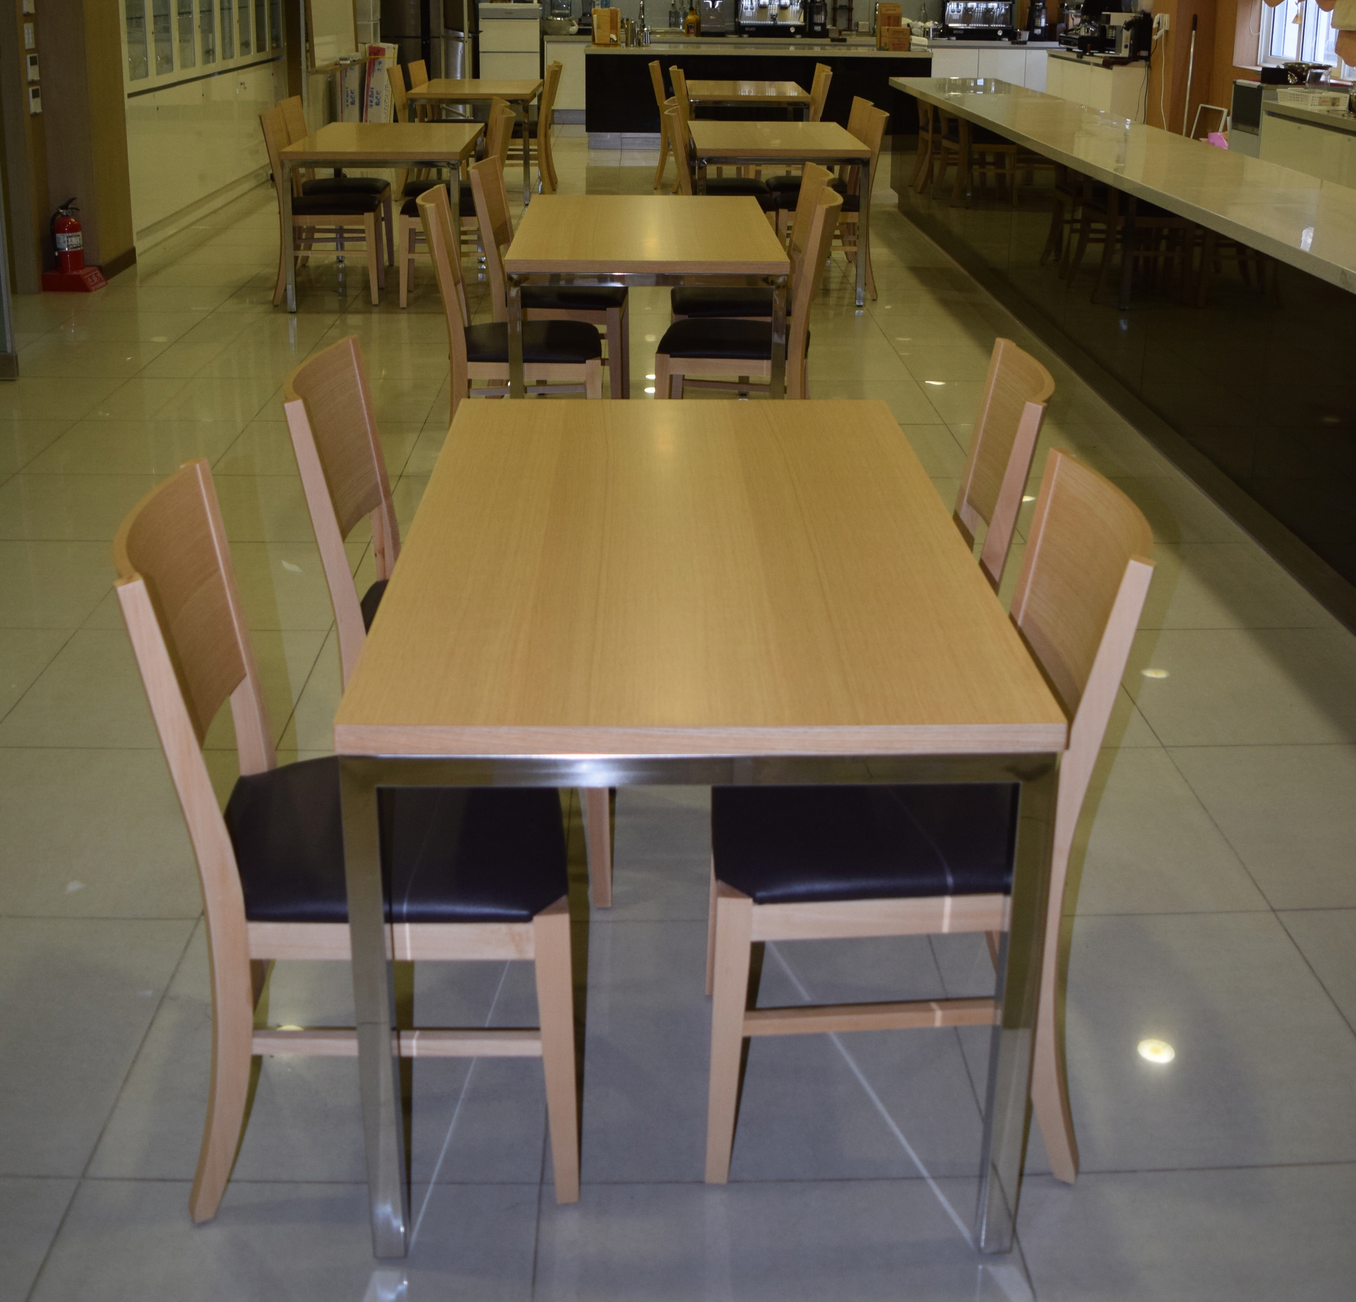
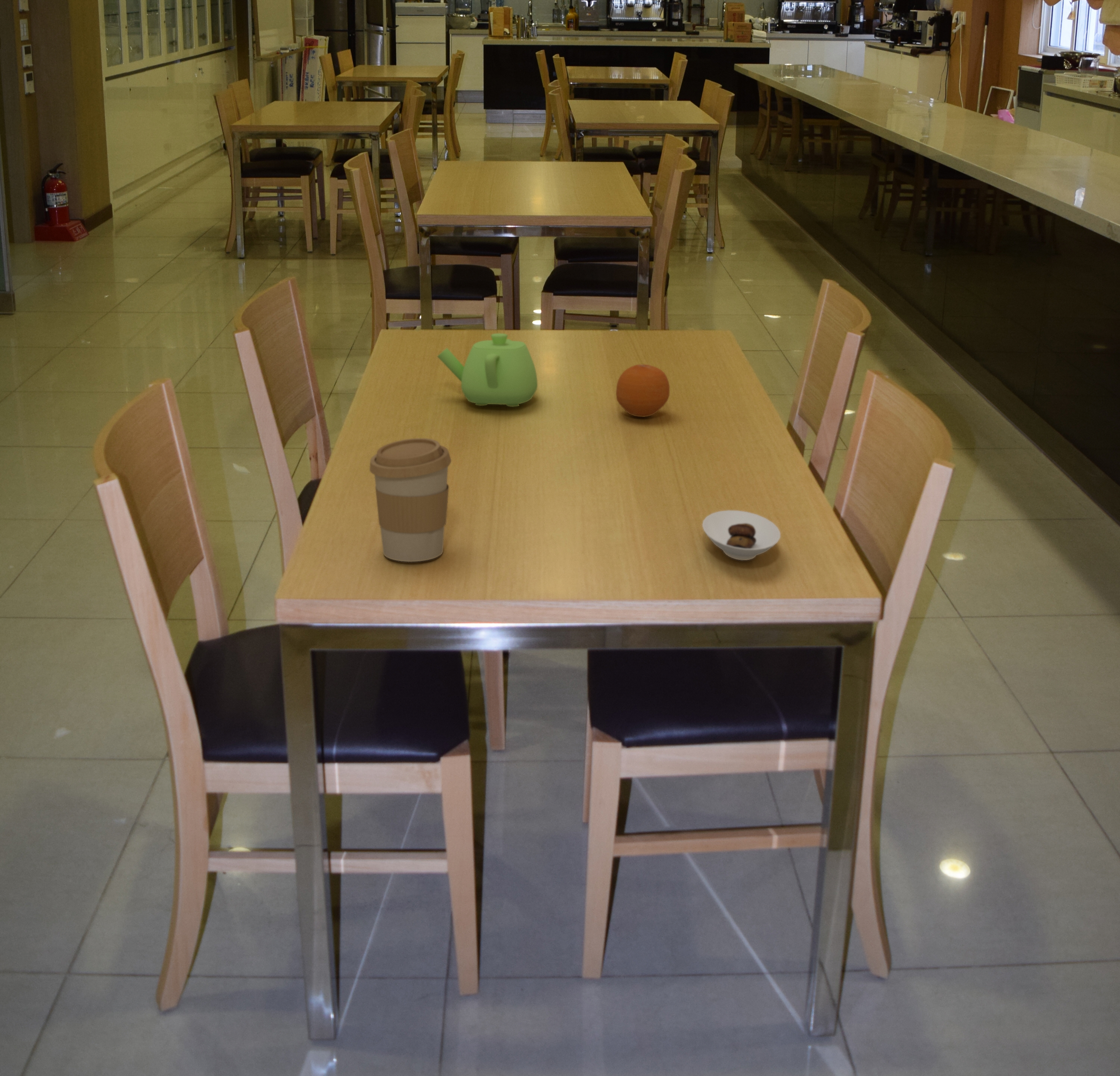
+ teapot [437,333,538,407]
+ fruit [616,364,670,417]
+ coffee cup [369,438,452,562]
+ saucer [702,510,781,561]
